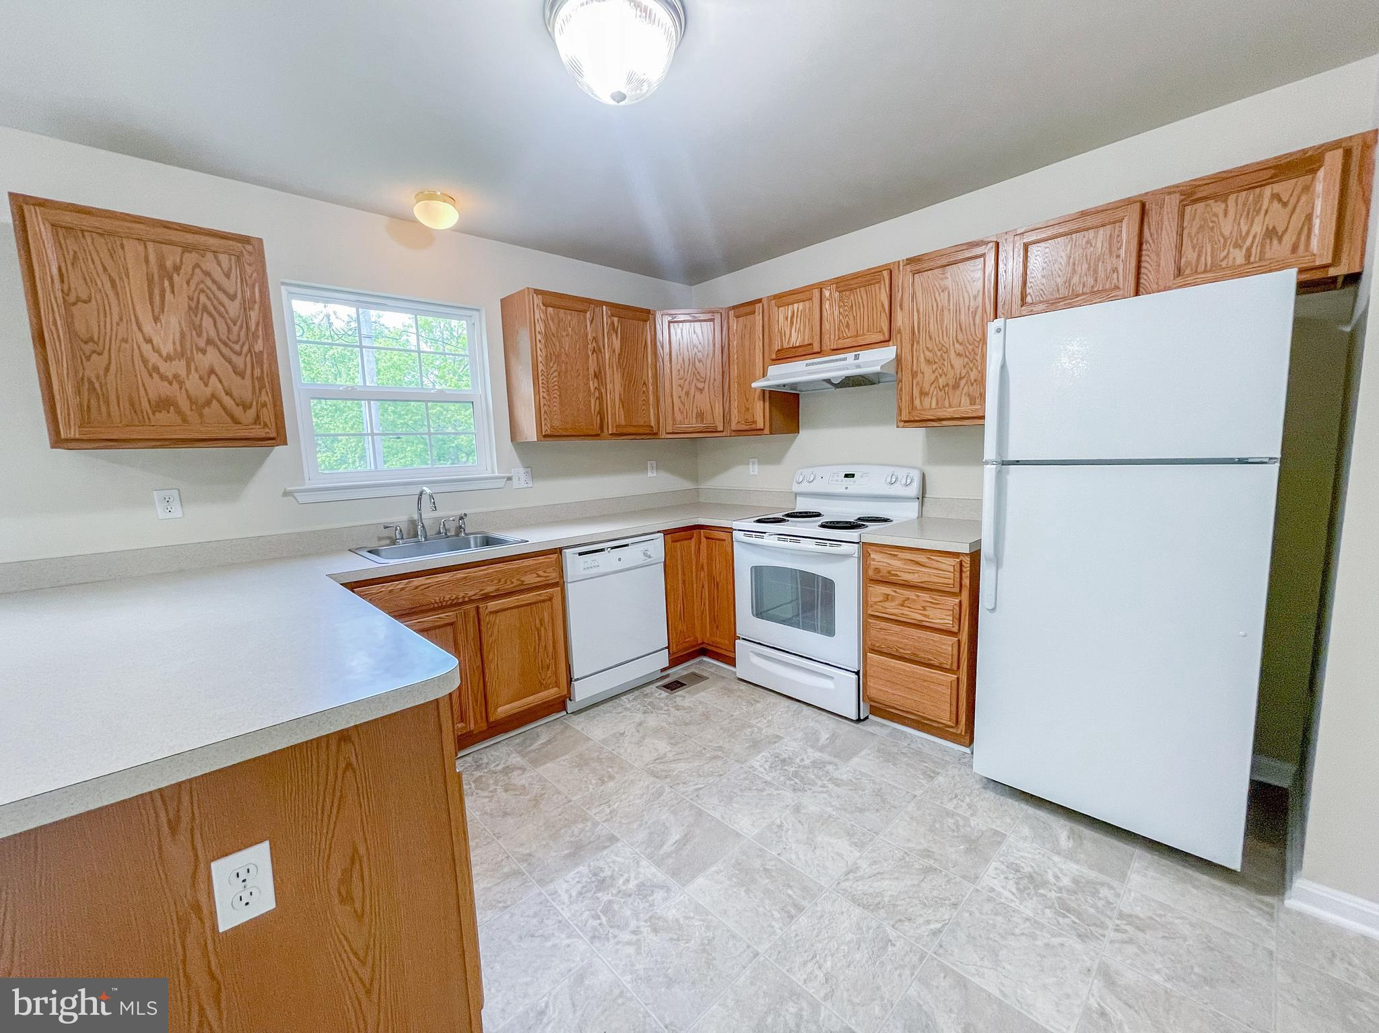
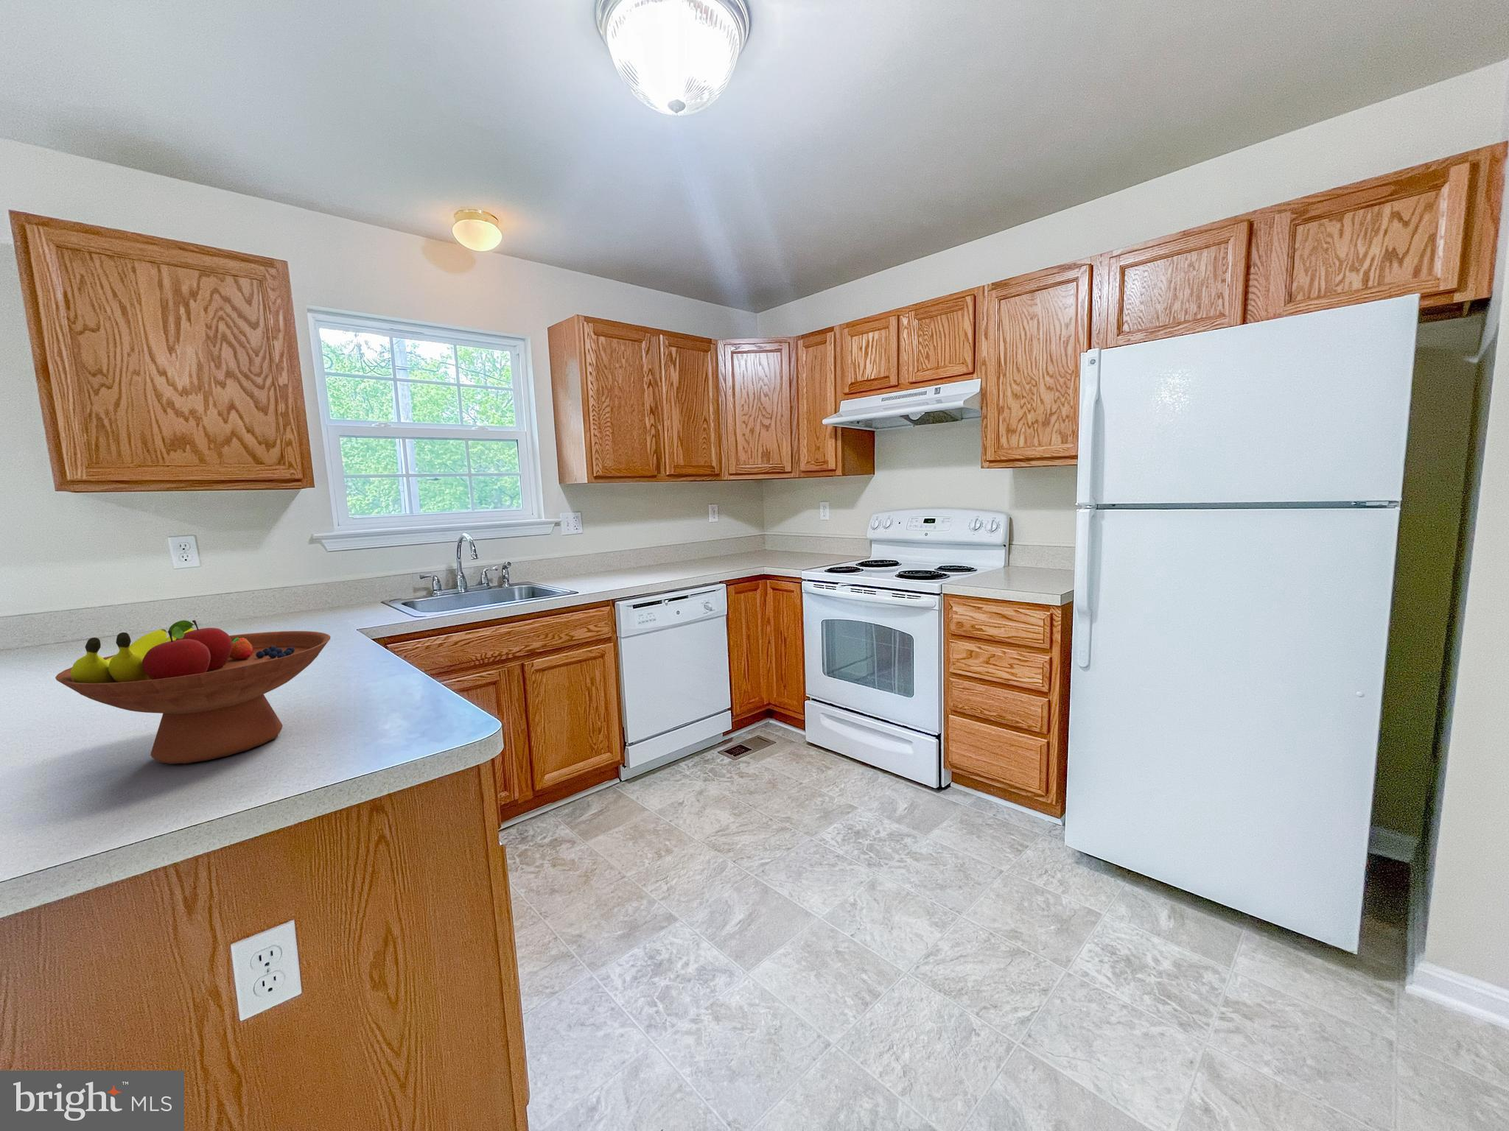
+ fruit bowl [55,619,332,765]
